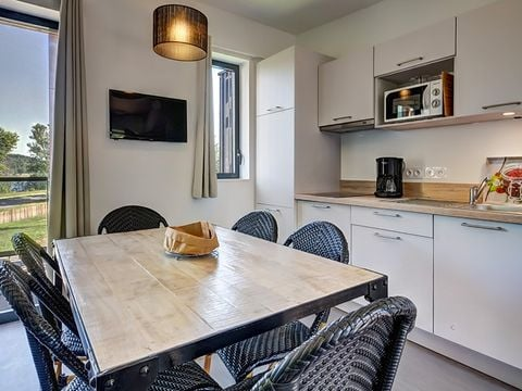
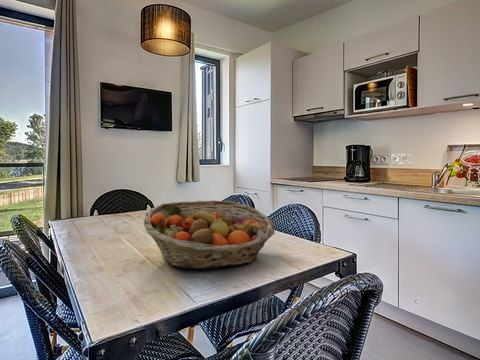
+ fruit basket [143,199,276,270]
